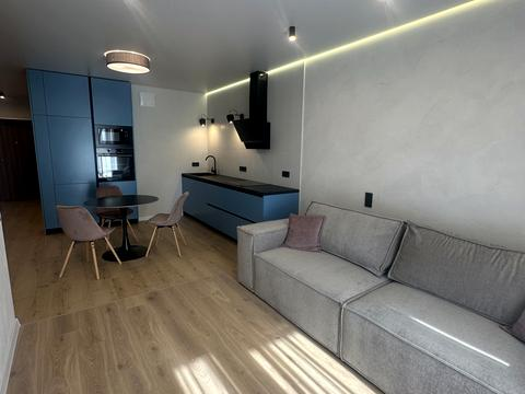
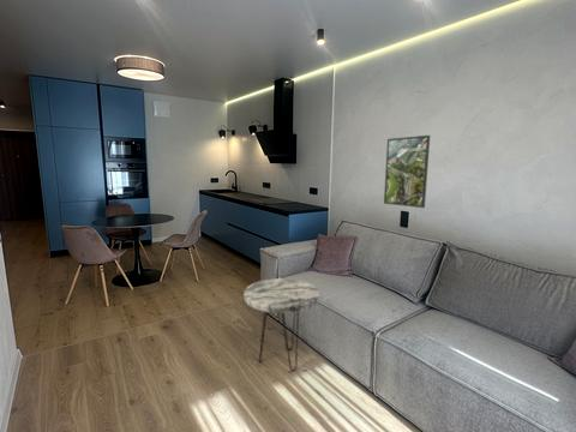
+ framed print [383,134,431,209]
+ side table [244,277,320,373]
